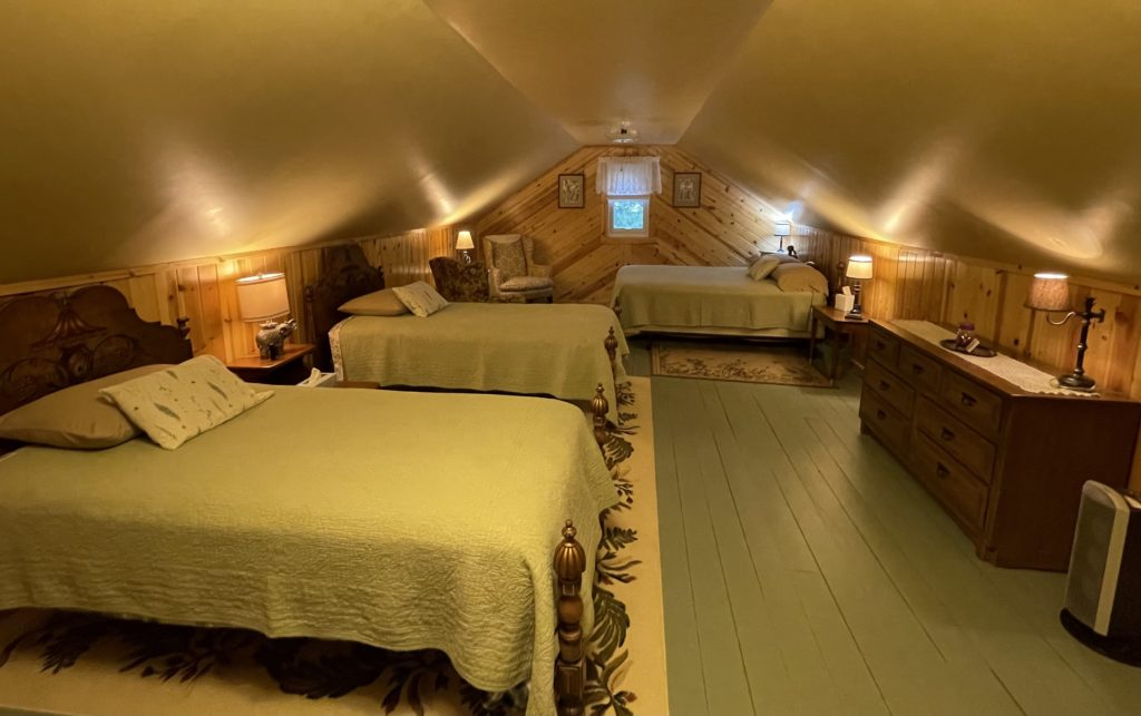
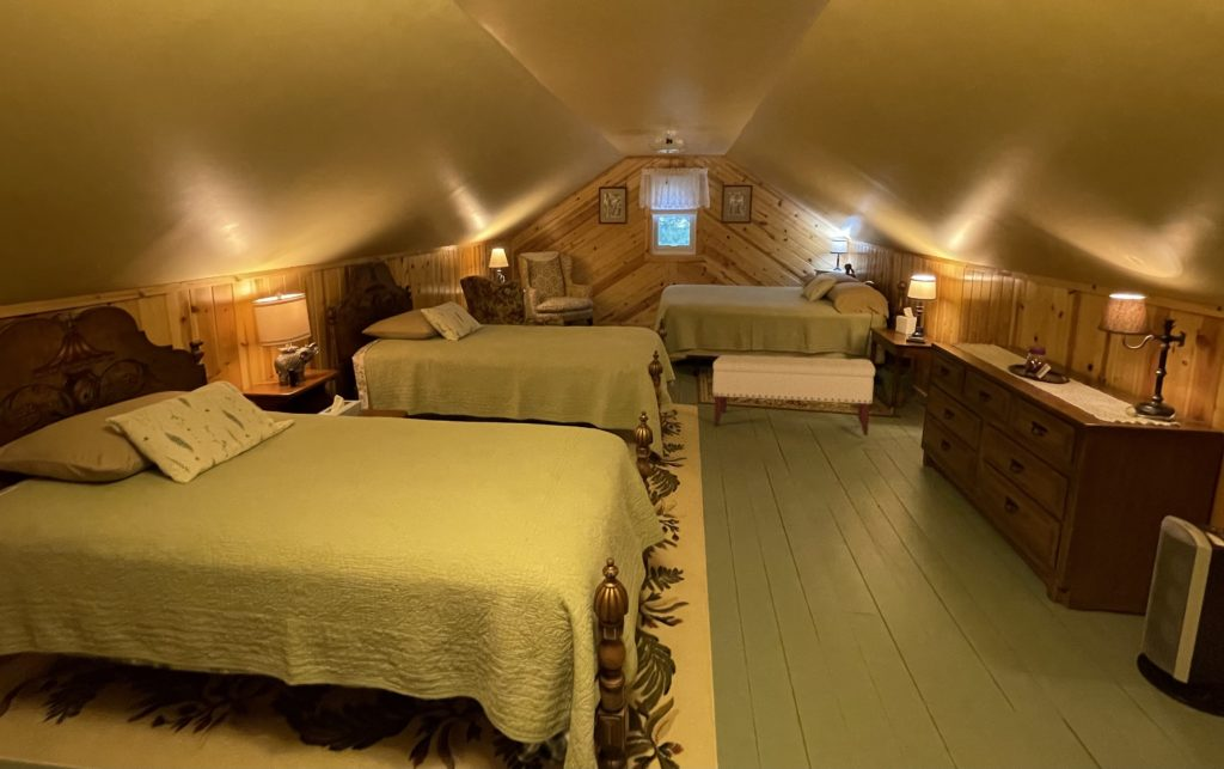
+ bench [711,354,876,437]
